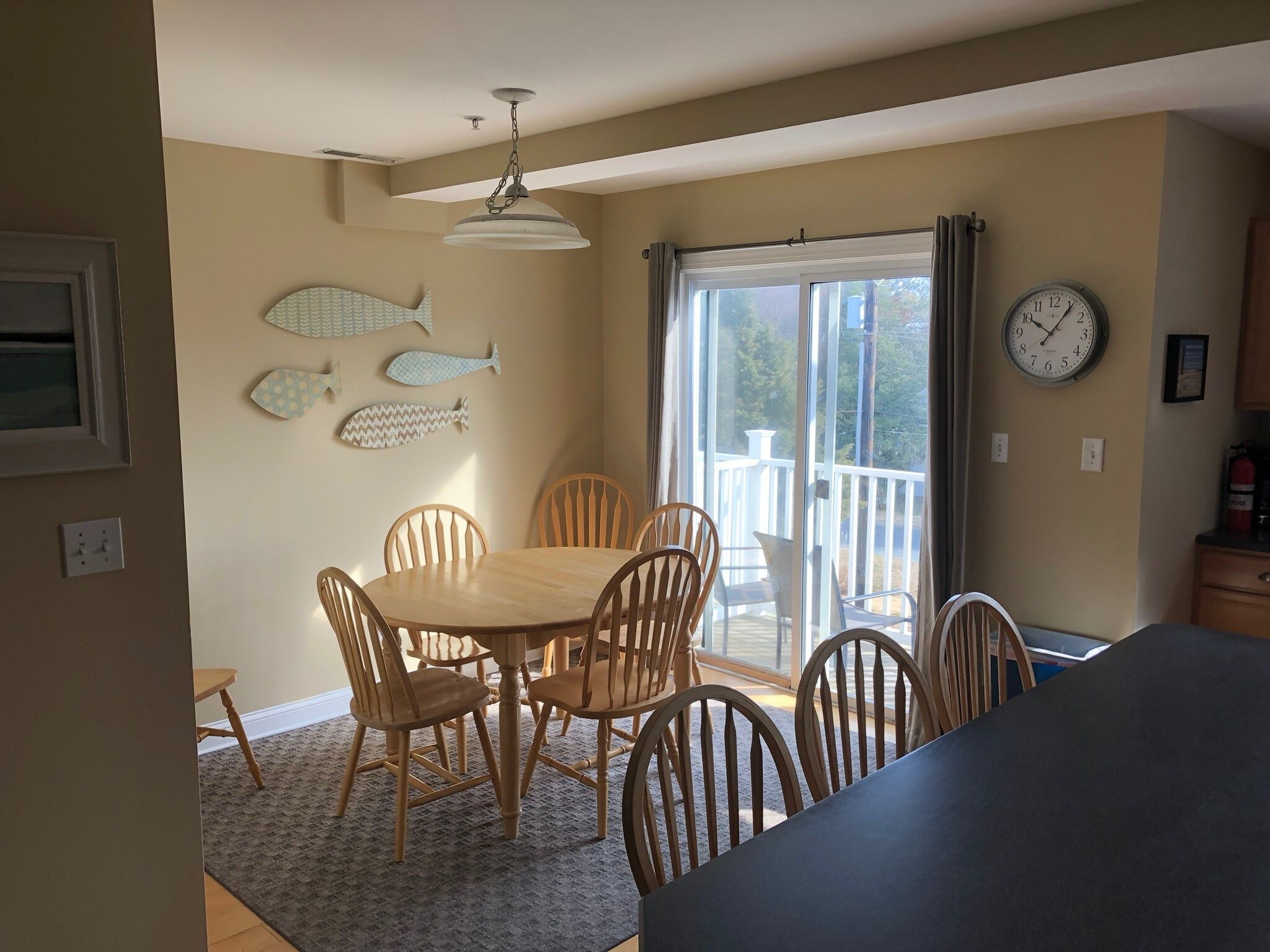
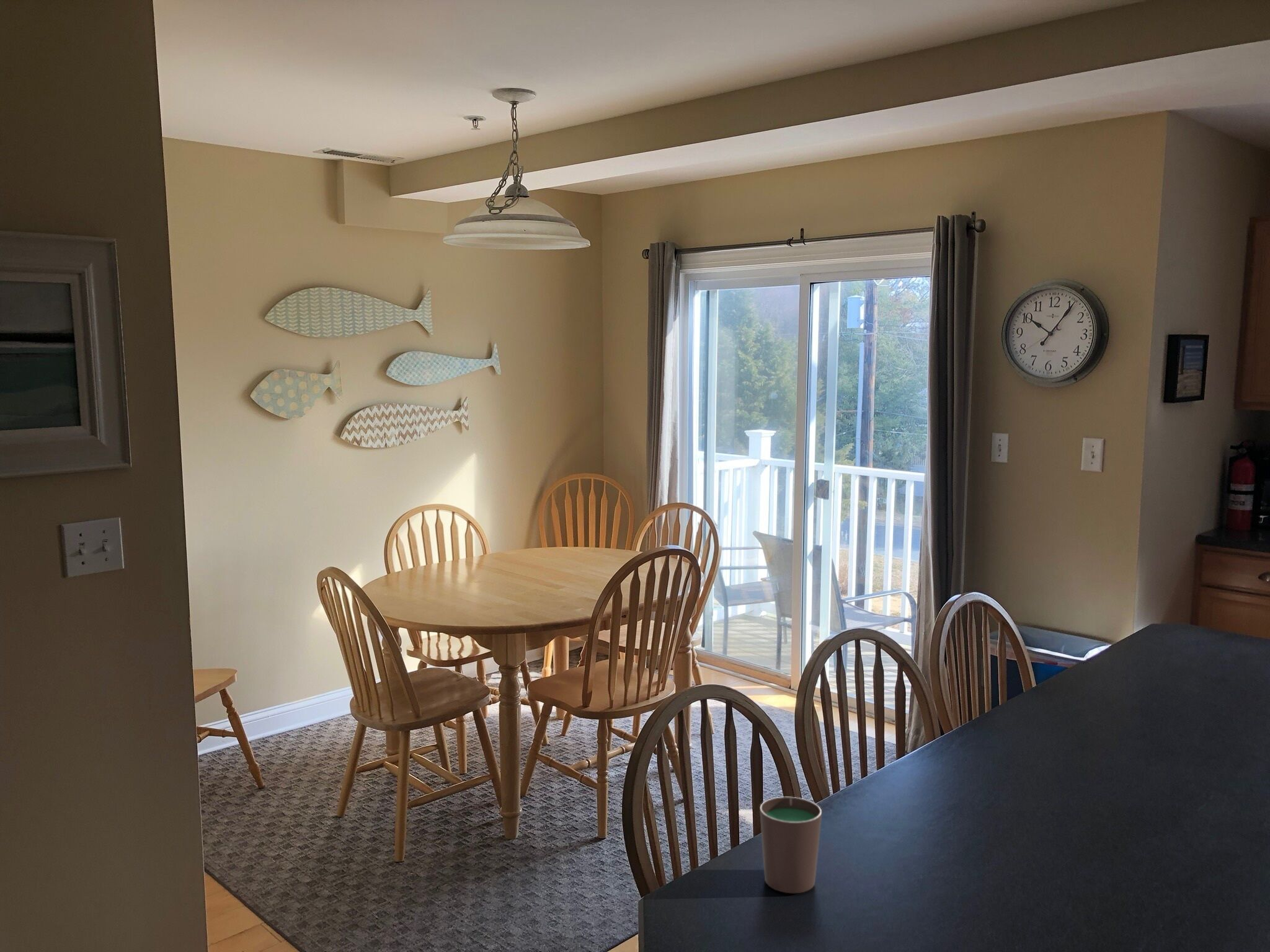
+ cup [759,796,822,894]
